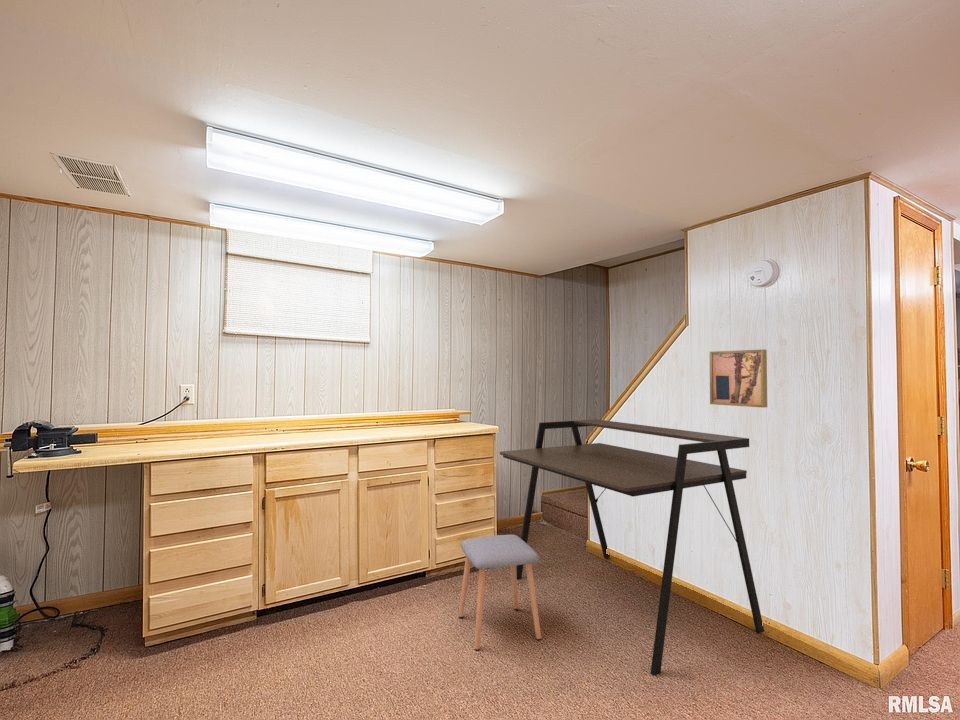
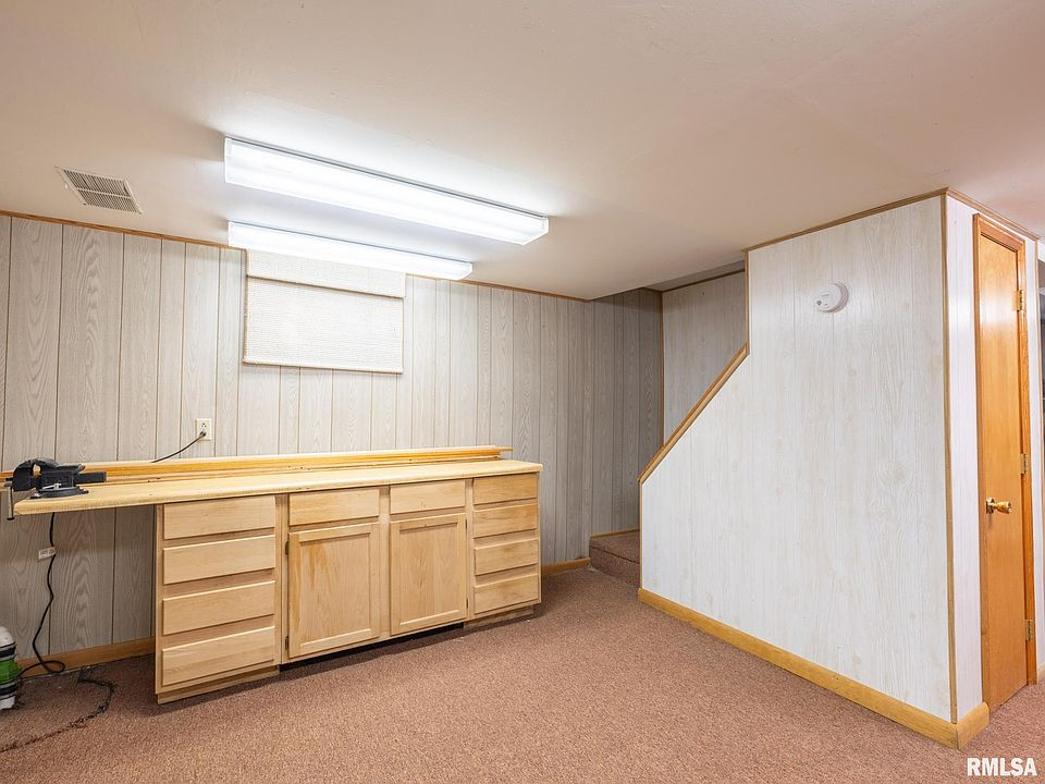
- wall art [709,348,768,409]
- stool [458,534,542,652]
- desk [499,418,765,677]
